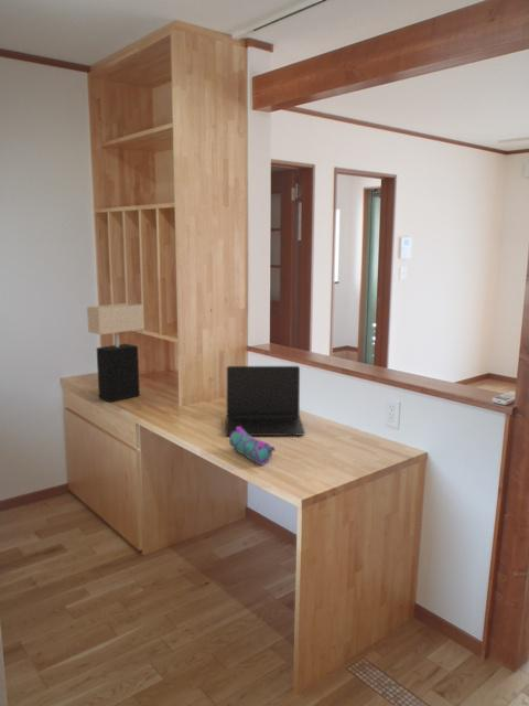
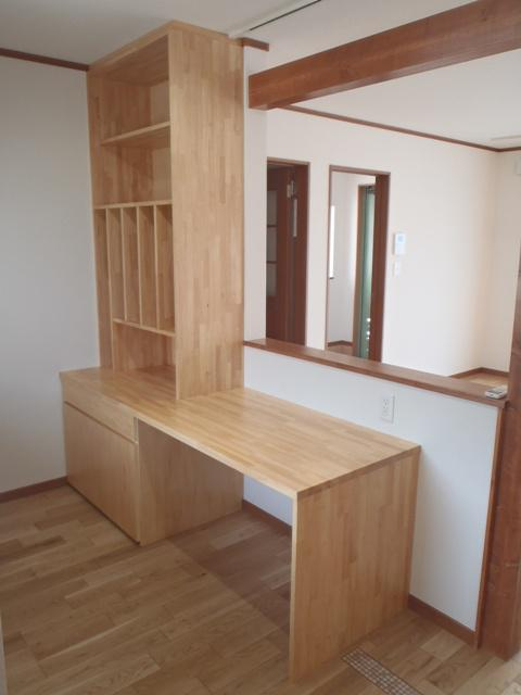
- pencil case [228,427,276,467]
- laptop [225,365,305,437]
- table lamp [86,302,144,404]
